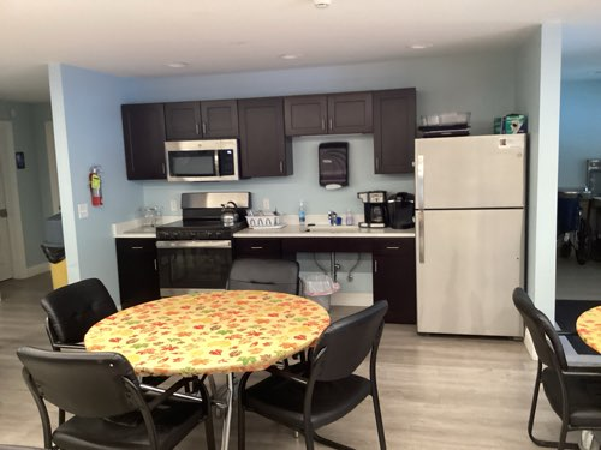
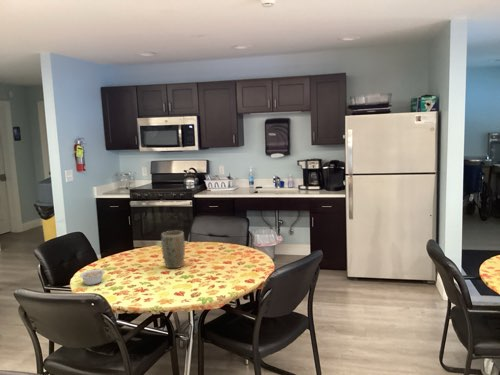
+ plant pot [160,230,186,269]
+ legume [79,266,107,286]
